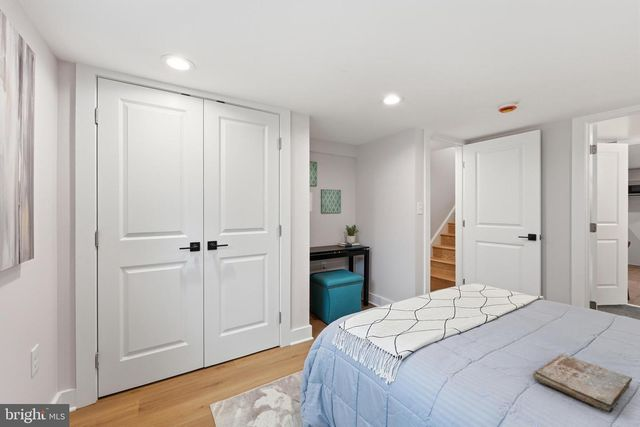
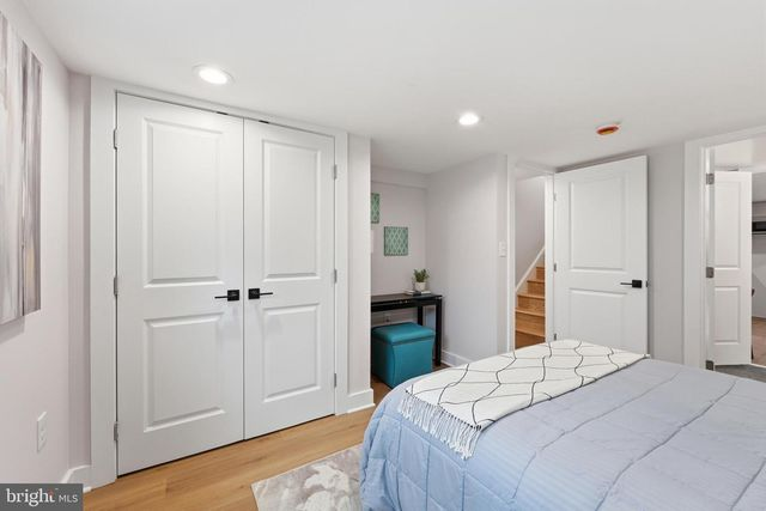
- book [532,353,633,414]
